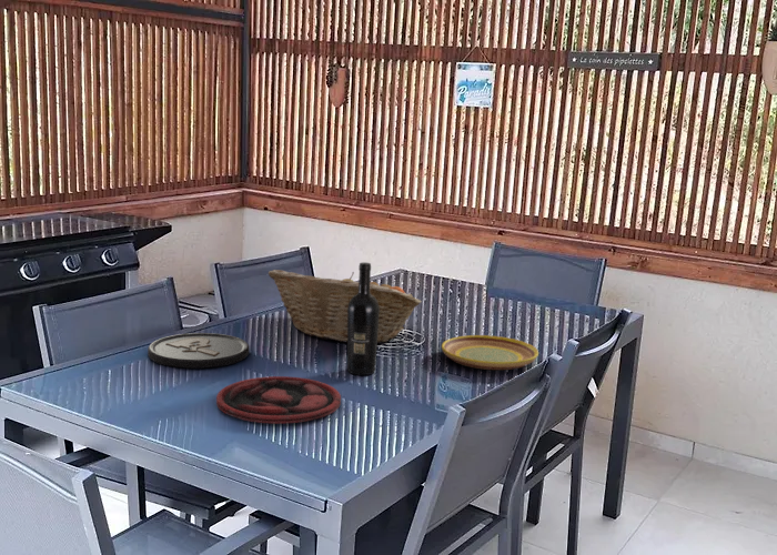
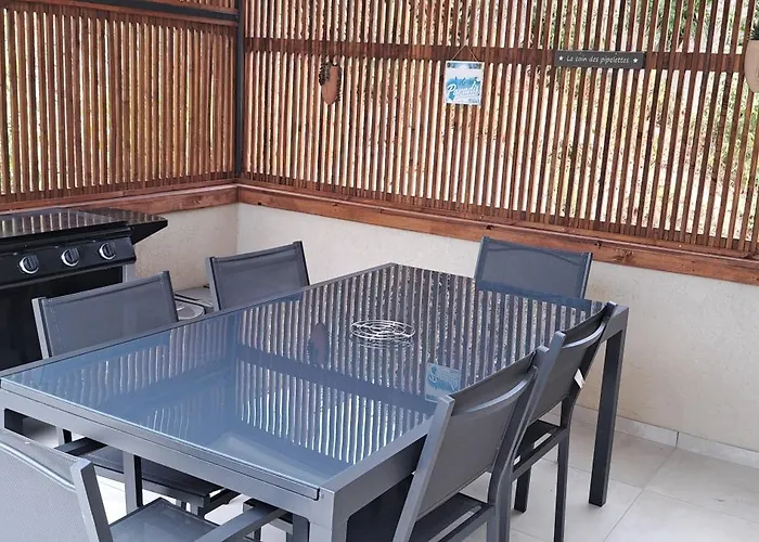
- plate [441,334,539,371]
- wine bottle [346,262,380,376]
- fruit basket [268,269,422,344]
- plate [215,375,342,425]
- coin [147,332,251,370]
